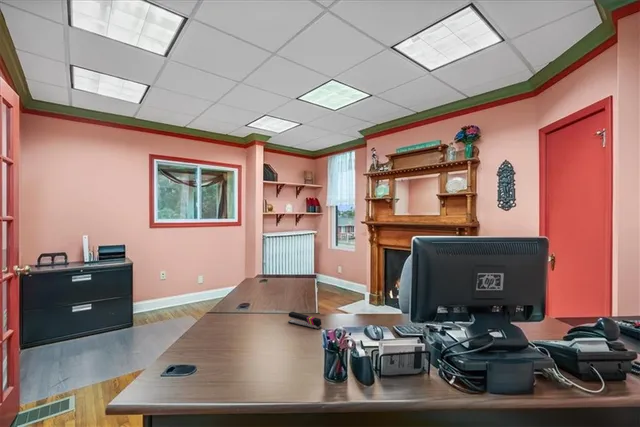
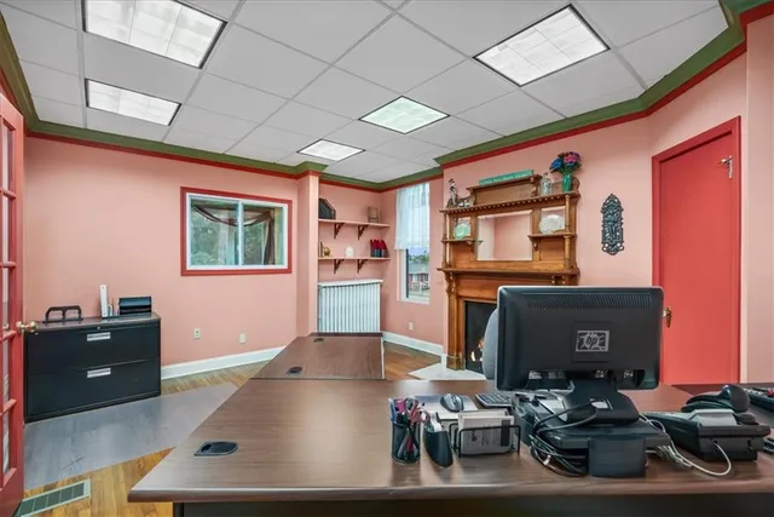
- stapler [287,311,322,331]
